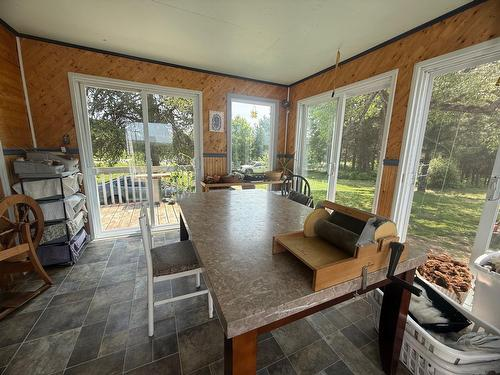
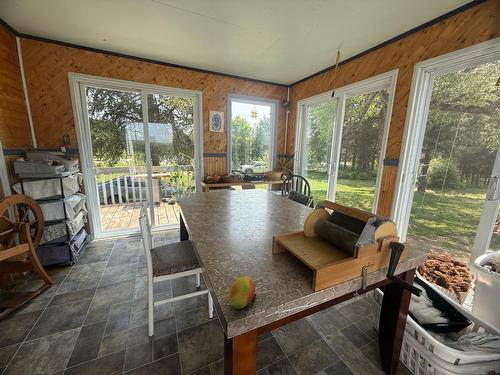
+ fruit [228,275,258,310]
